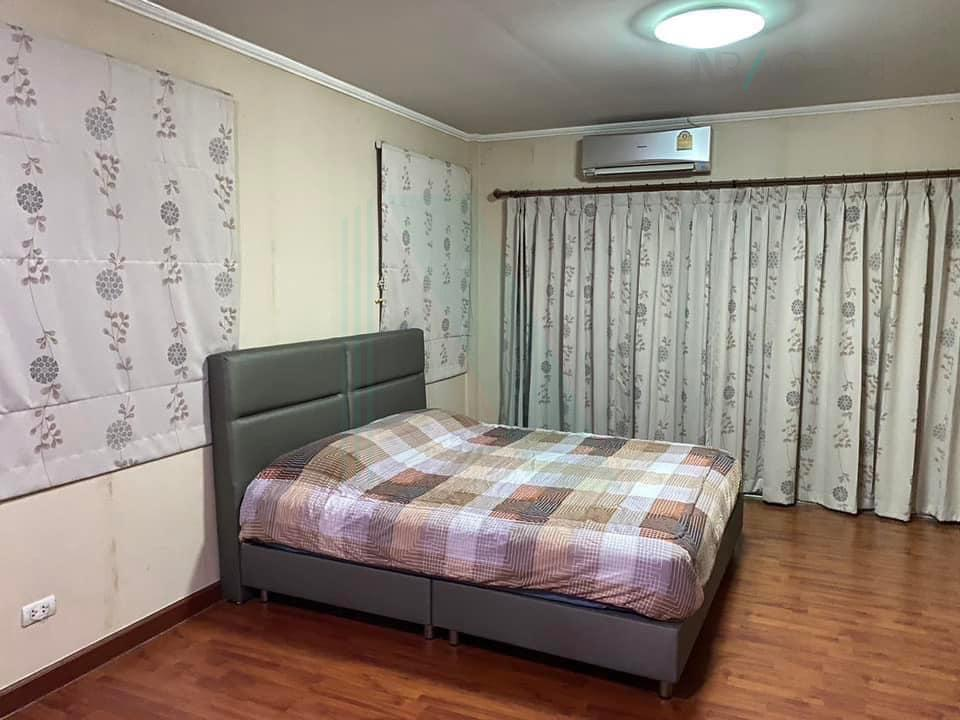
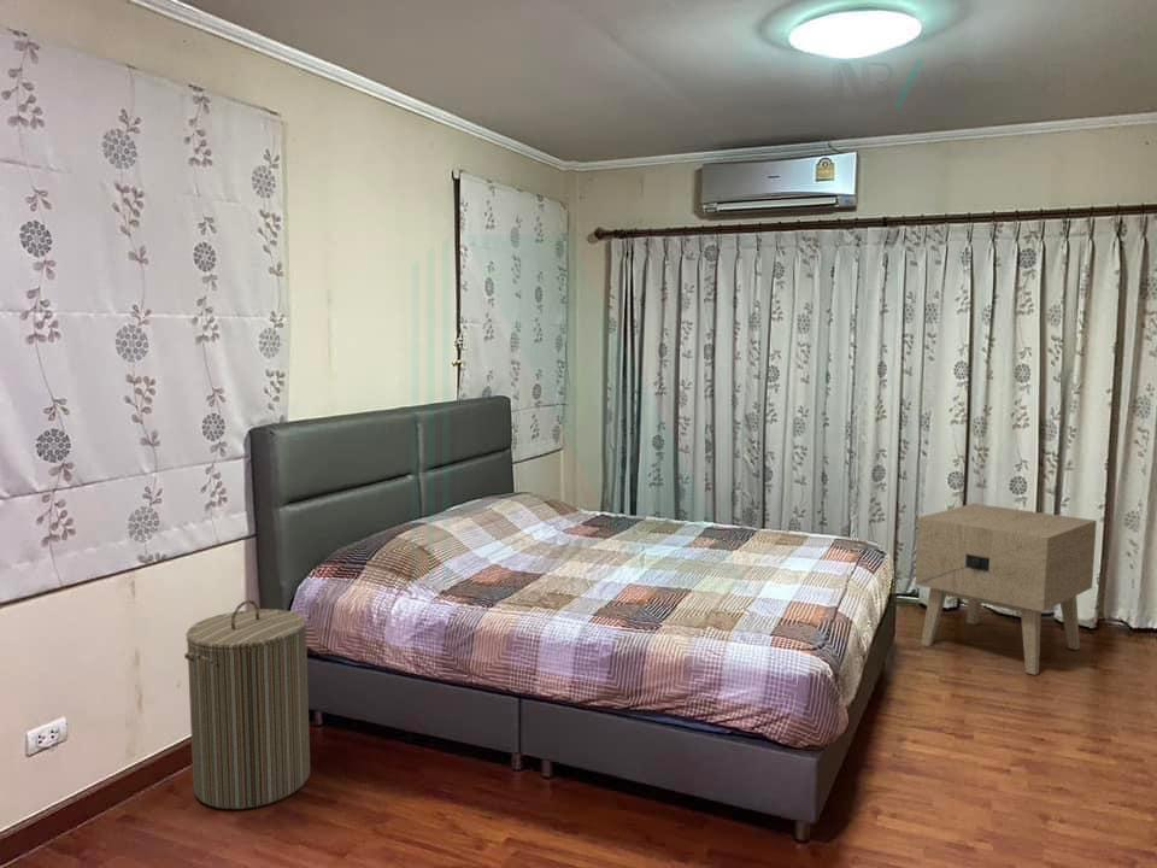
+ nightstand [914,503,1098,676]
+ laundry hamper [183,599,311,810]
